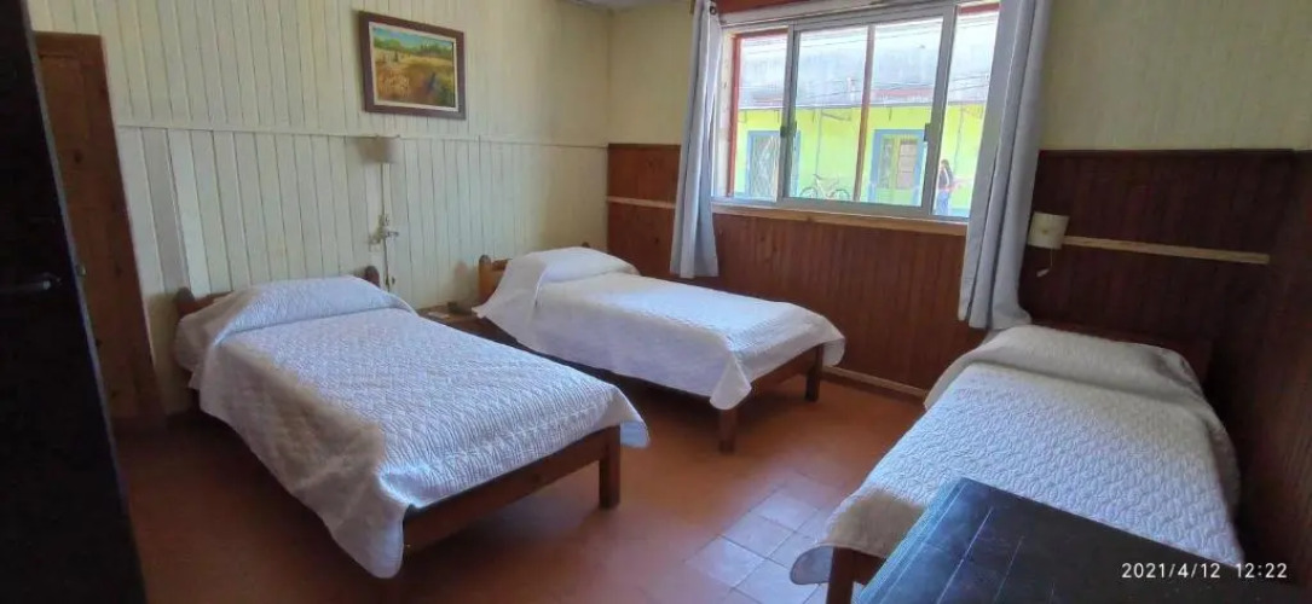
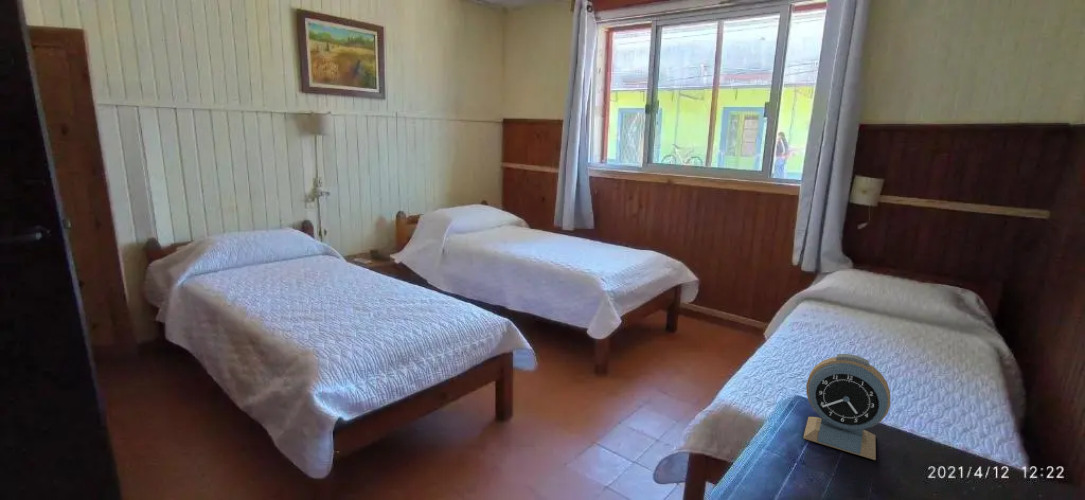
+ alarm clock [802,353,891,461]
